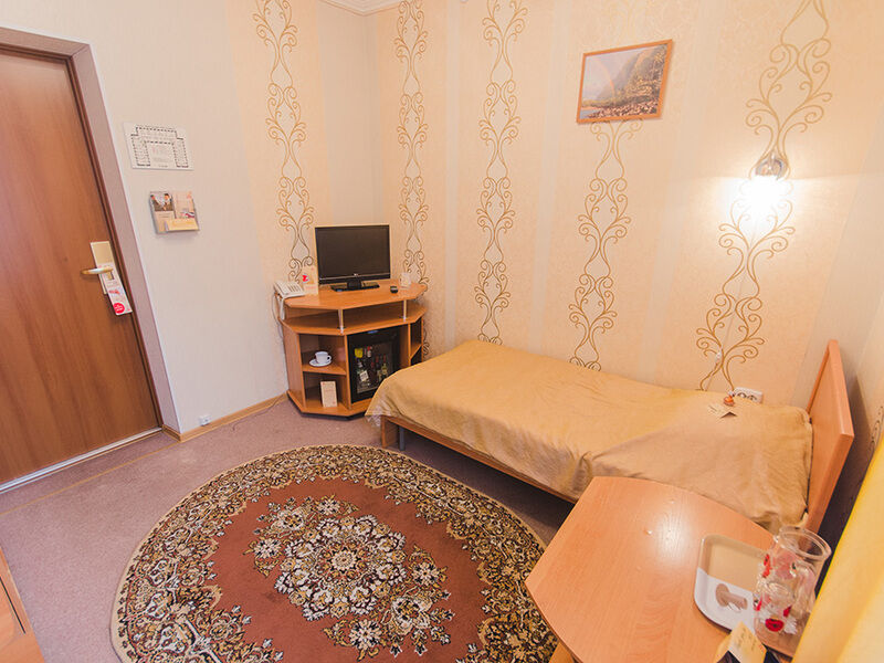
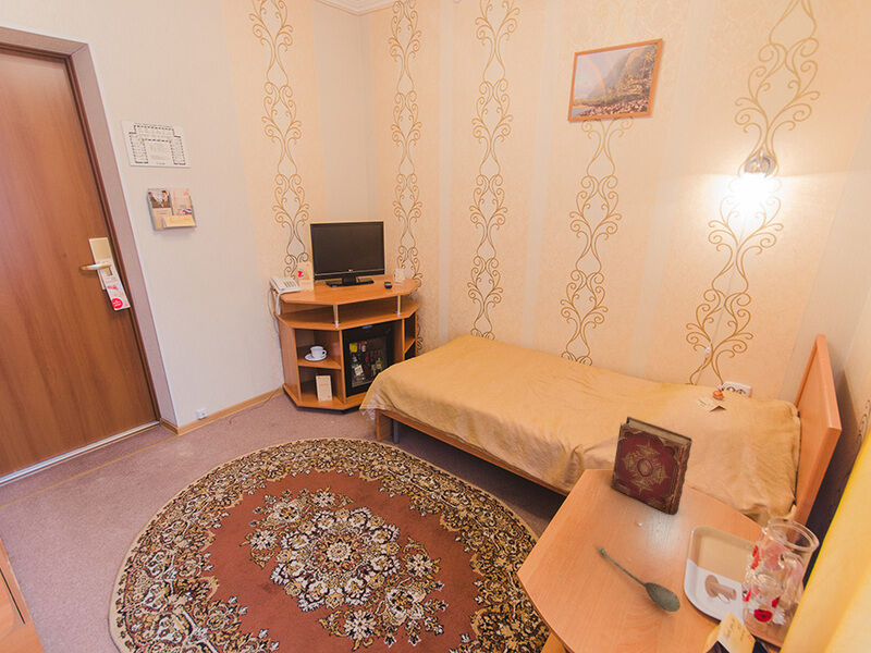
+ soupspoon [598,546,682,613]
+ hardback book [610,416,694,516]
